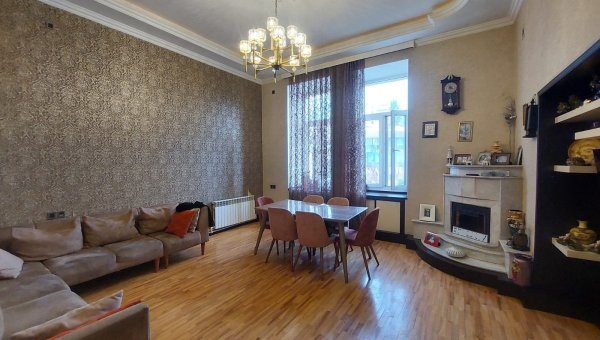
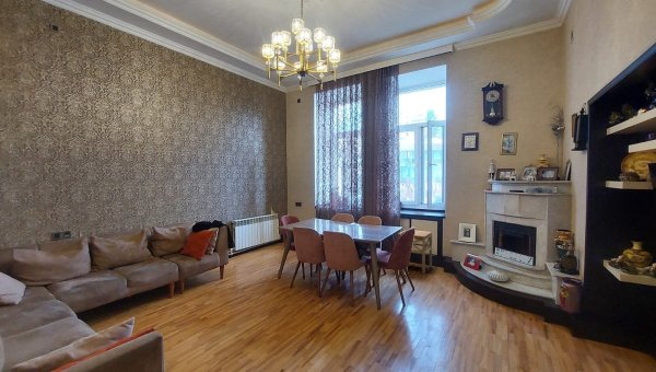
+ side table [397,230,433,275]
